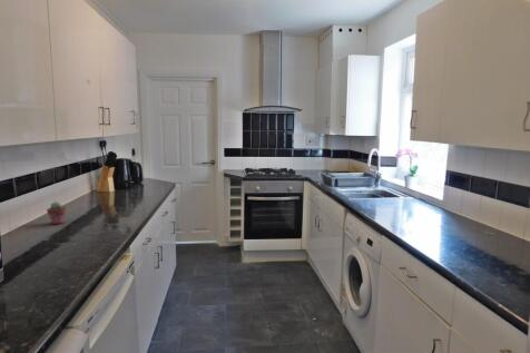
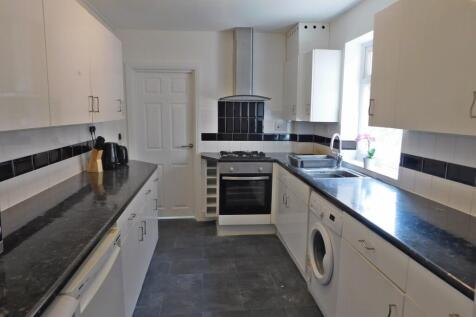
- potted succulent [46,200,67,225]
